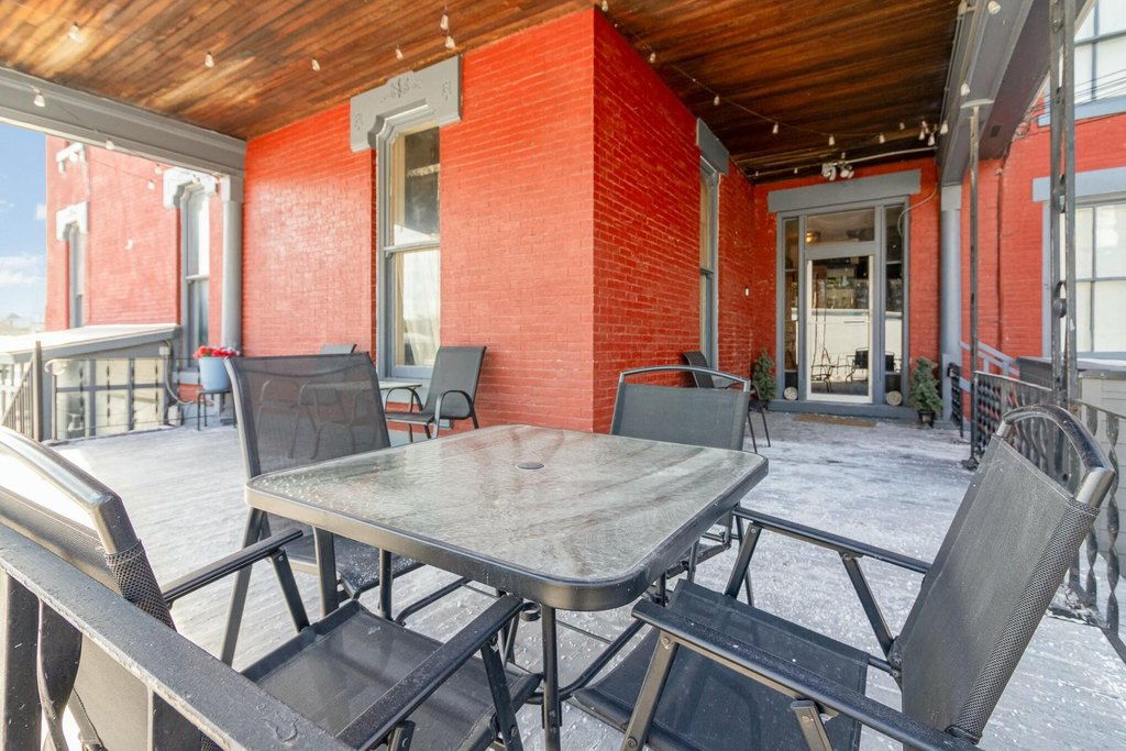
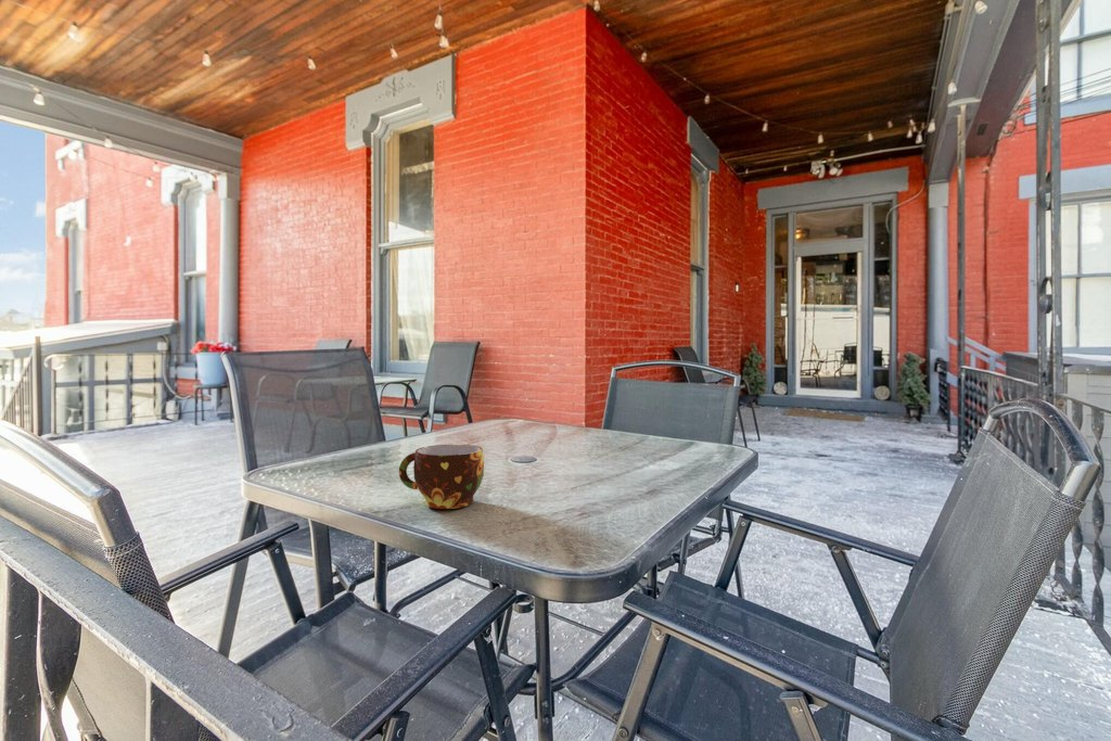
+ cup [398,444,485,510]
